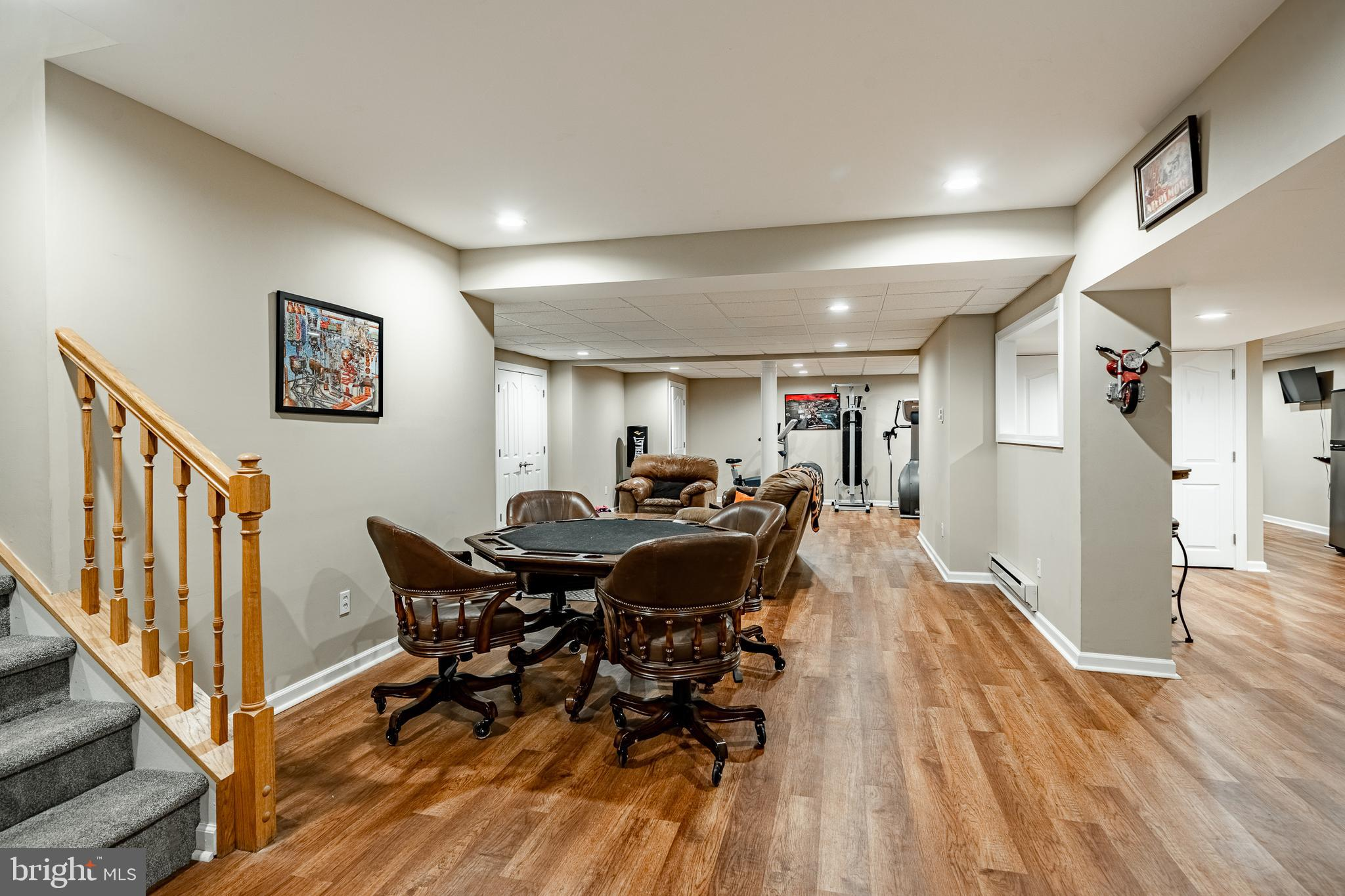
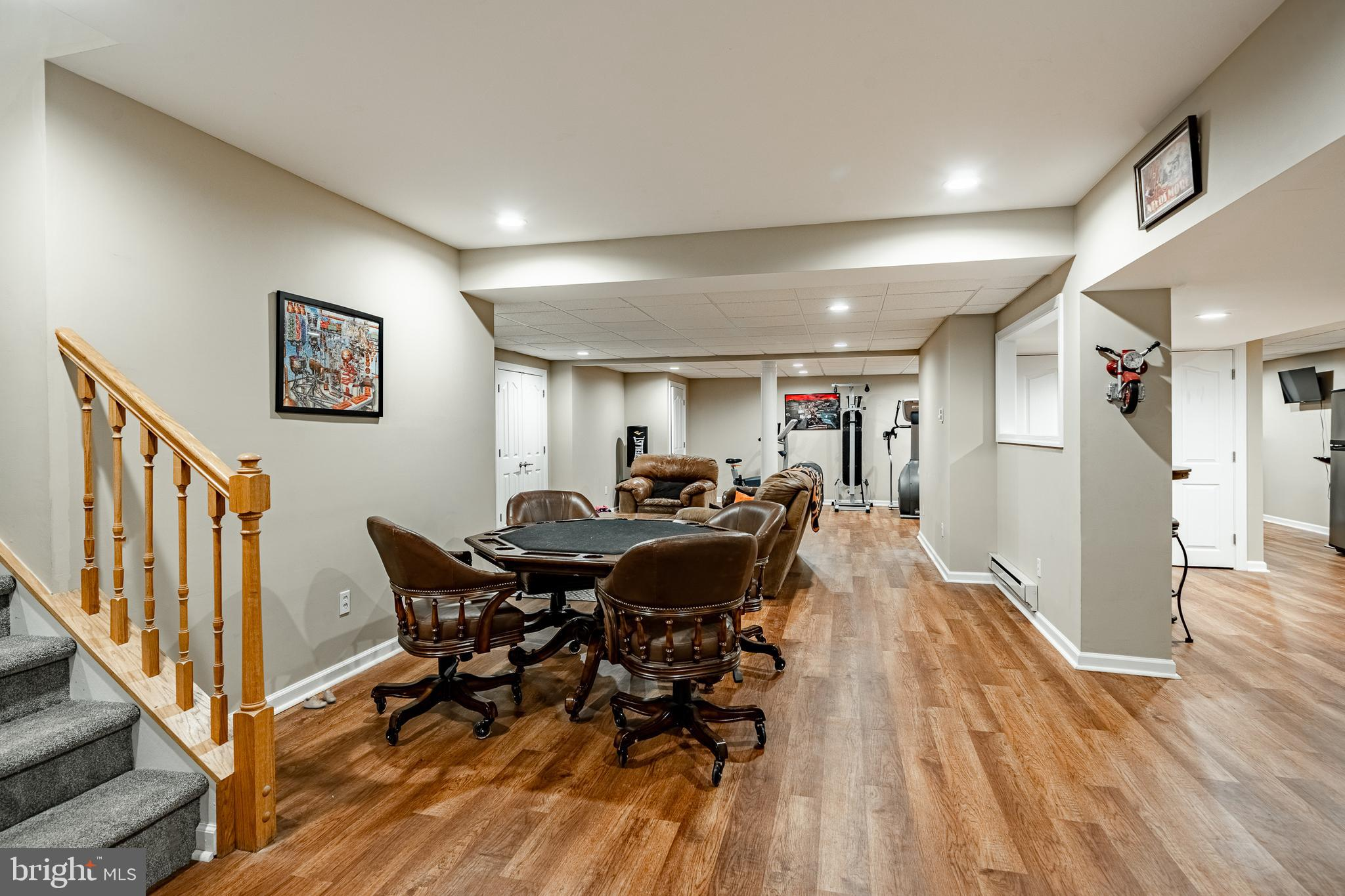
+ sneaker [303,689,337,709]
